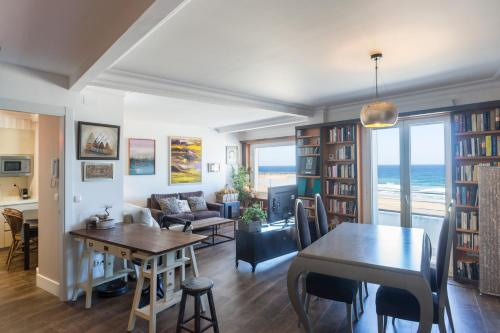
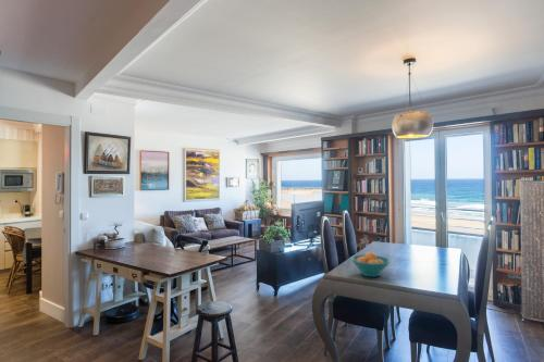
+ fruit bowl [349,251,392,278]
